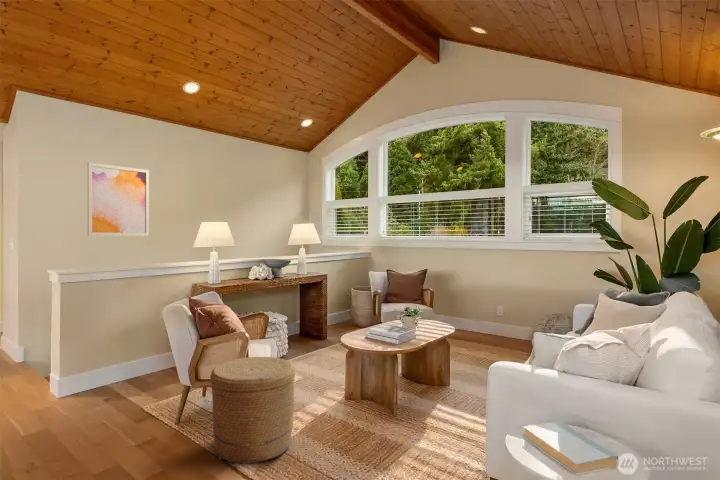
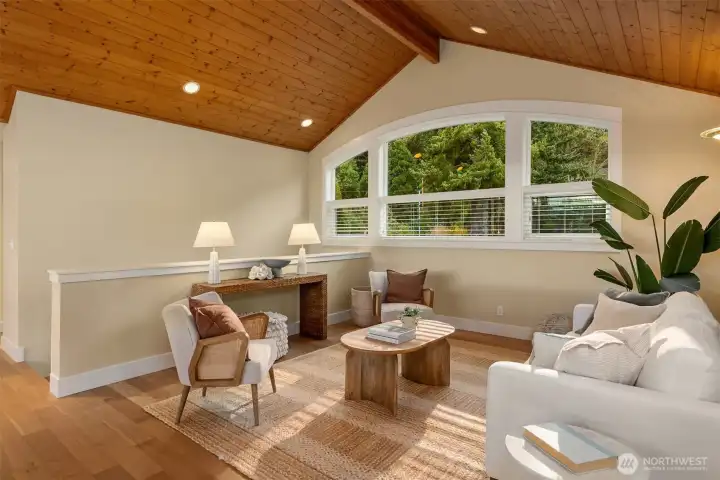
- basket [209,356,296,465]
- wall art [87,161,150,237]
